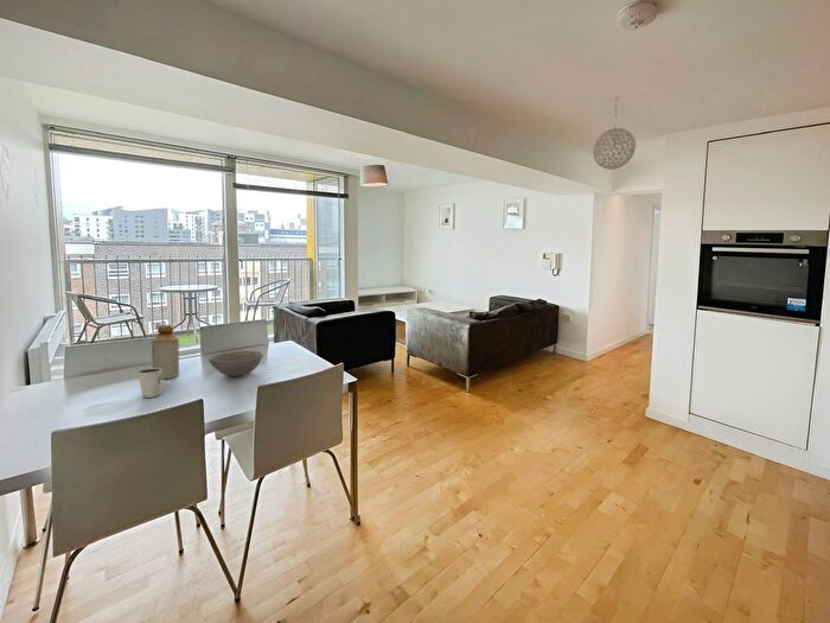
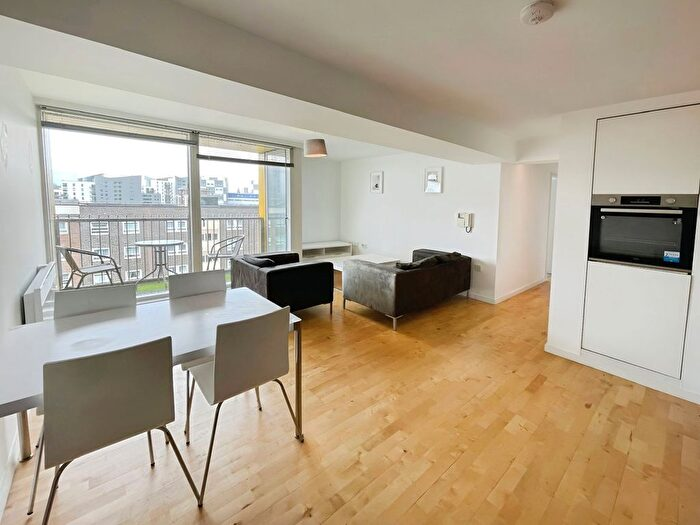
- bowl [208,349,264,377]
- bottle [151,324,180,380]
- dixie cup [136,367,161,399]
- pendant light [592,96,637,171]
